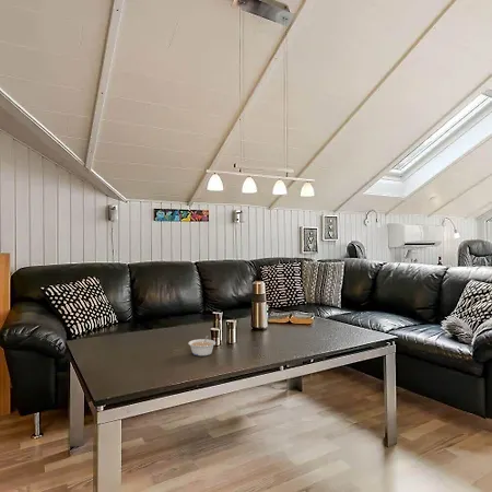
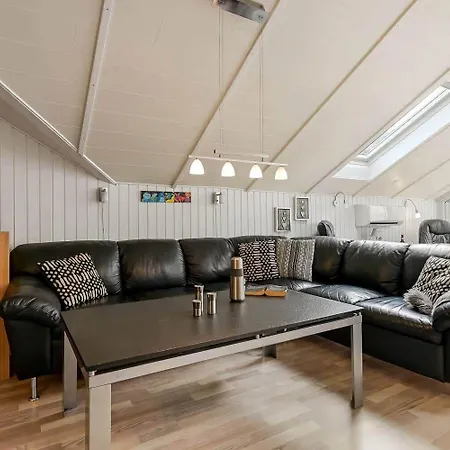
- legume [187,335,216,356]
